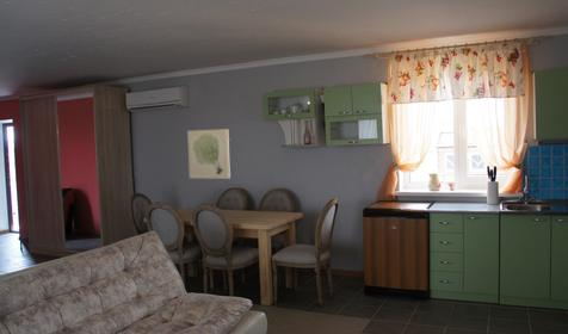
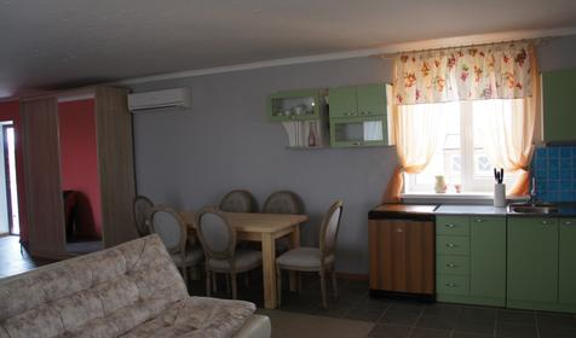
- wall art [186,128,231,180]
